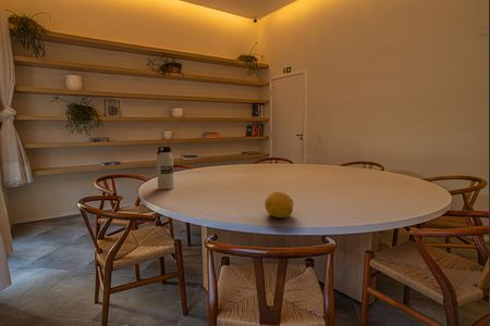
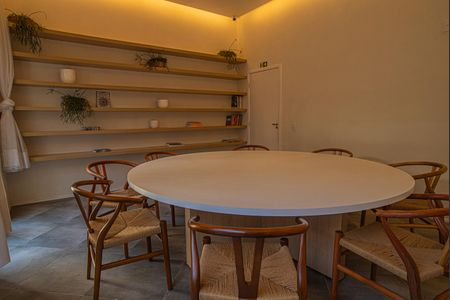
- water bottle [156,146,175,190]
- fruit [264,190,294,218]
